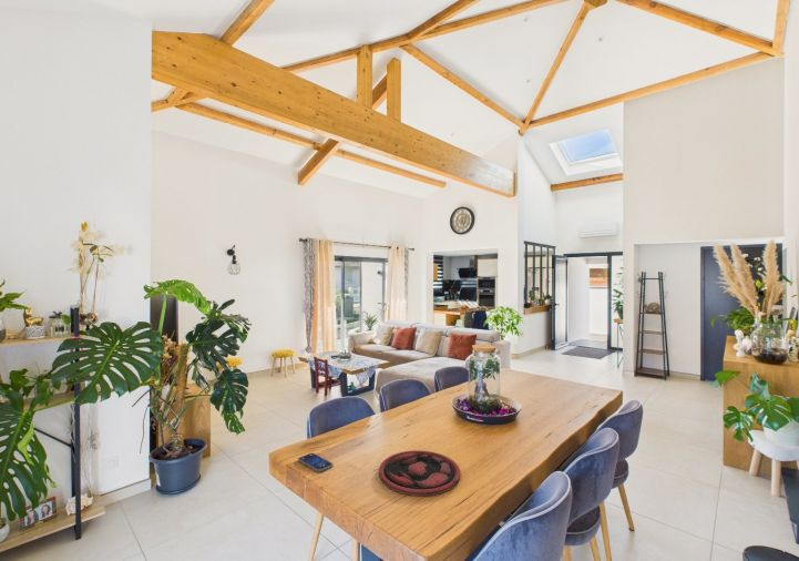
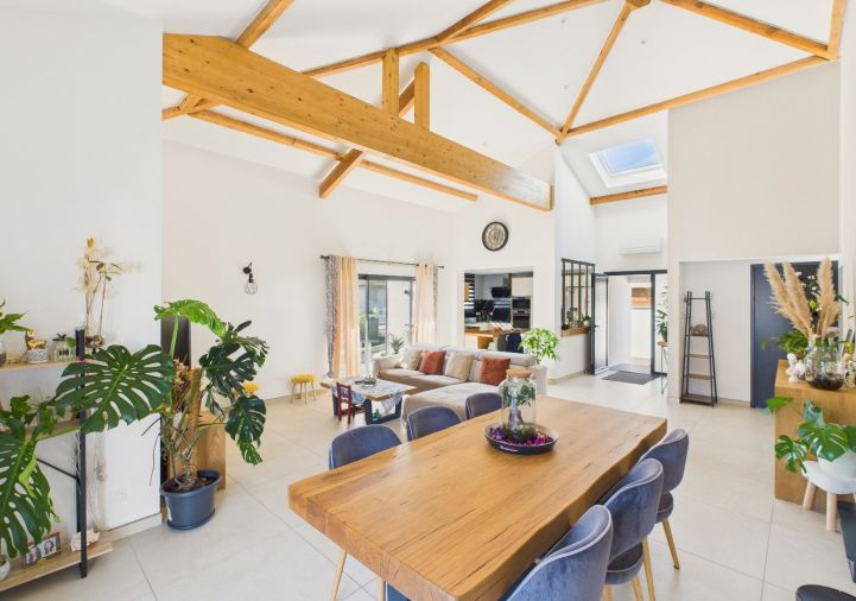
- plate [378,449,461,497]
- smartphone [297,452,335,473]
